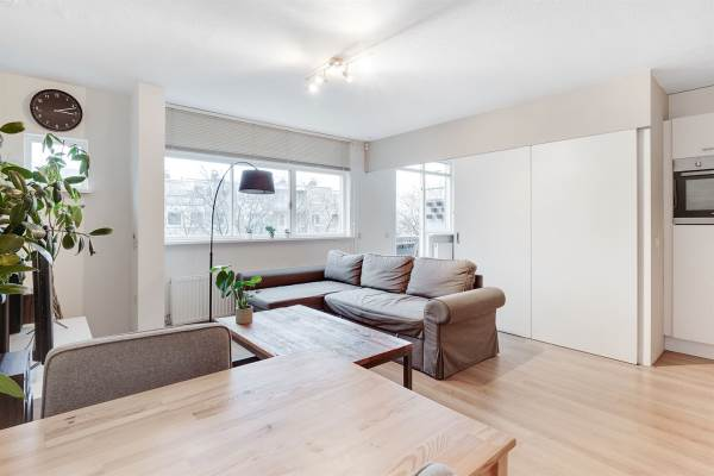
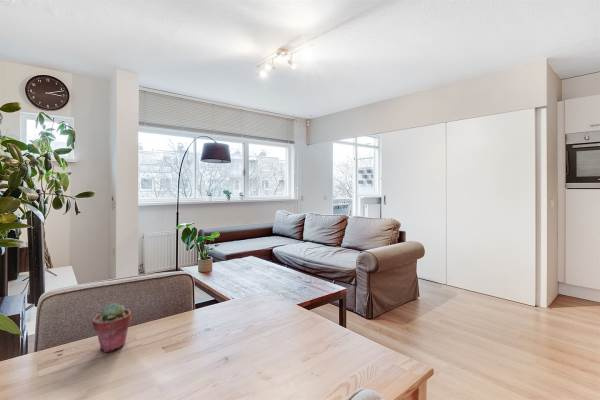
+ potted succulent [91,302,132,353]
